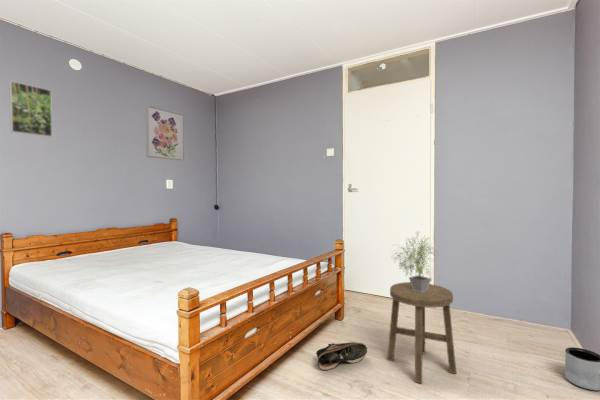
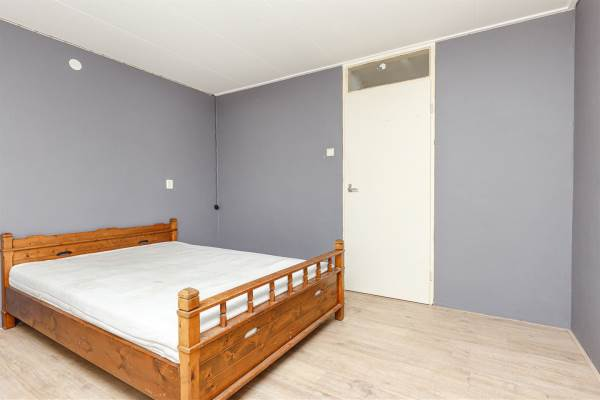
- planter [564,346,600,392]
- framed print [8,80,53,138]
- shoe [315,341,368,371]
- wall art [144,104,185,162]
- stool [386,281,457,384]
- potted plant [392,230,438,292]
